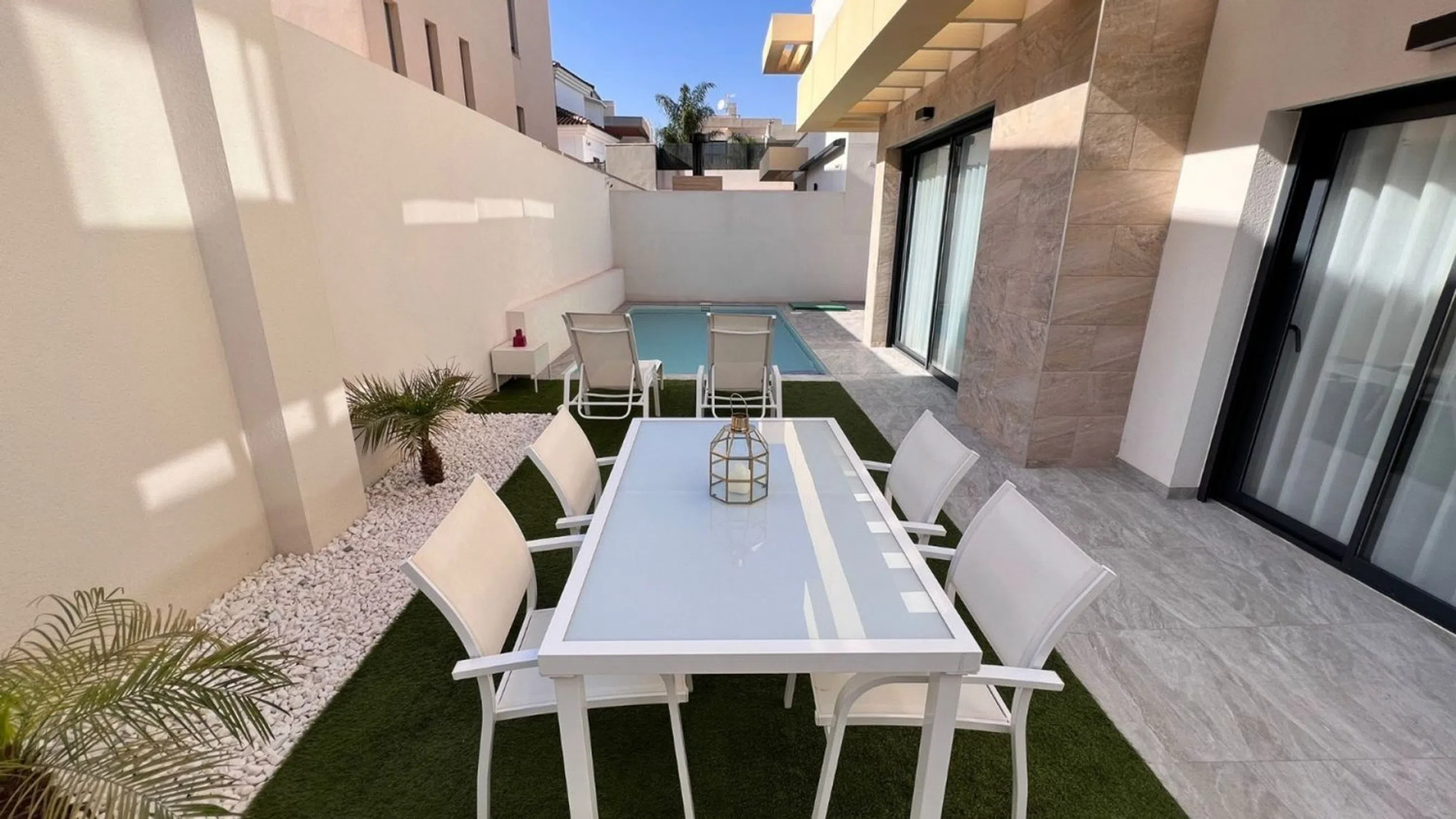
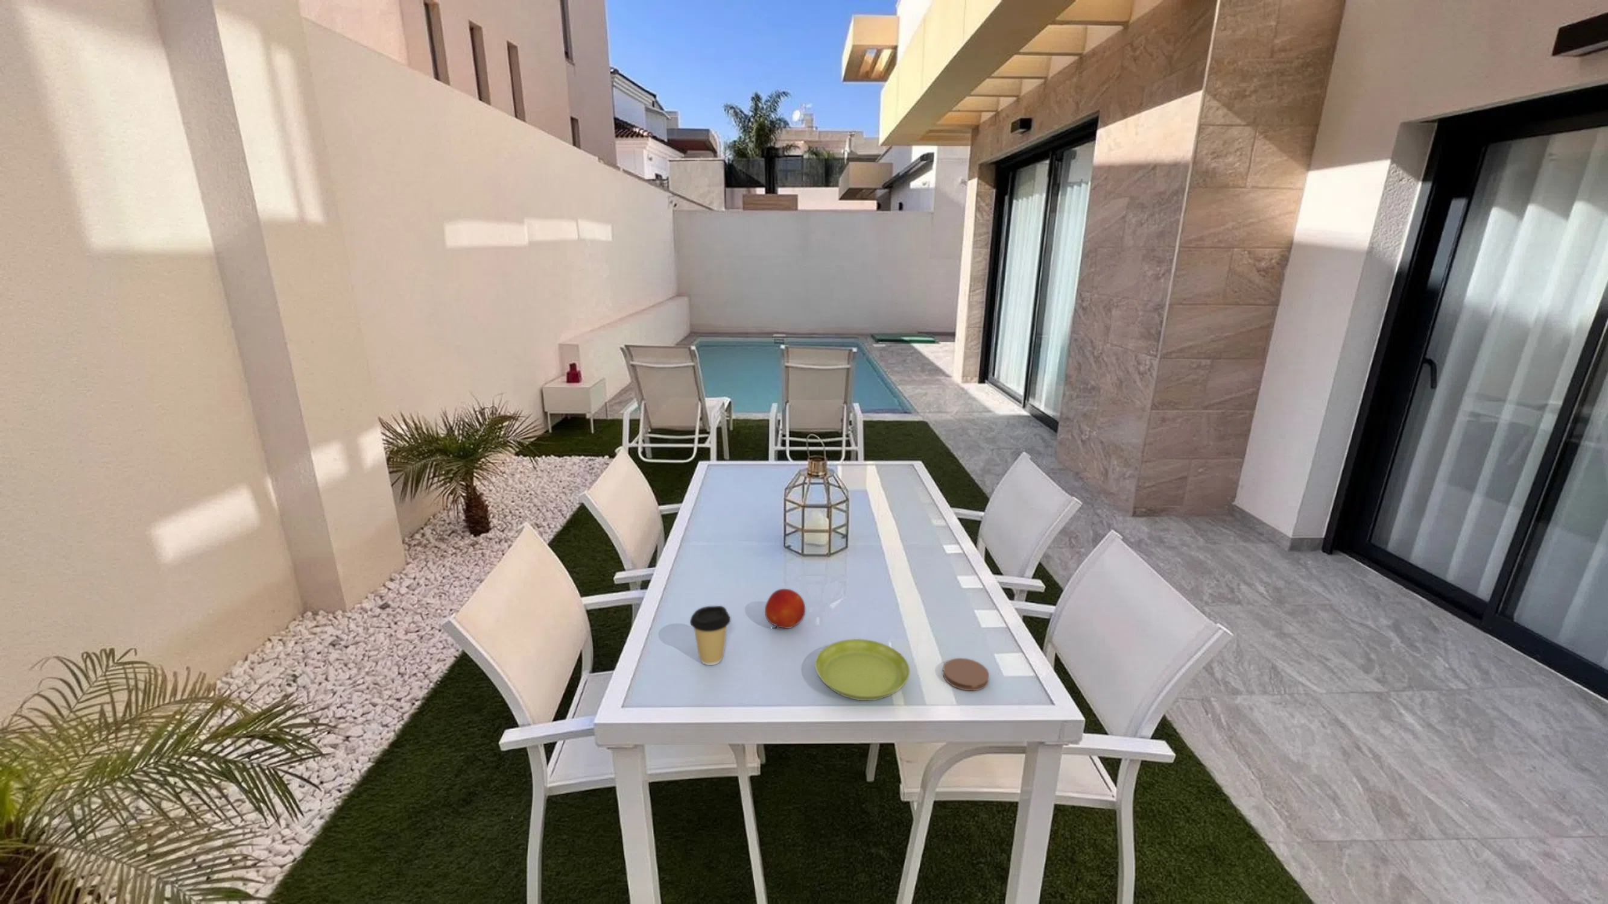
+ coffee cup [689,605,731,666]
+ coaster [942,658,990,691]
+ saucer [814,638,910,702]
+ fruit [764,588,806,629]
